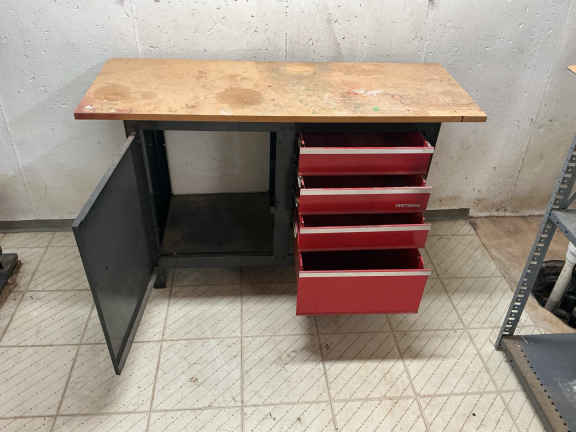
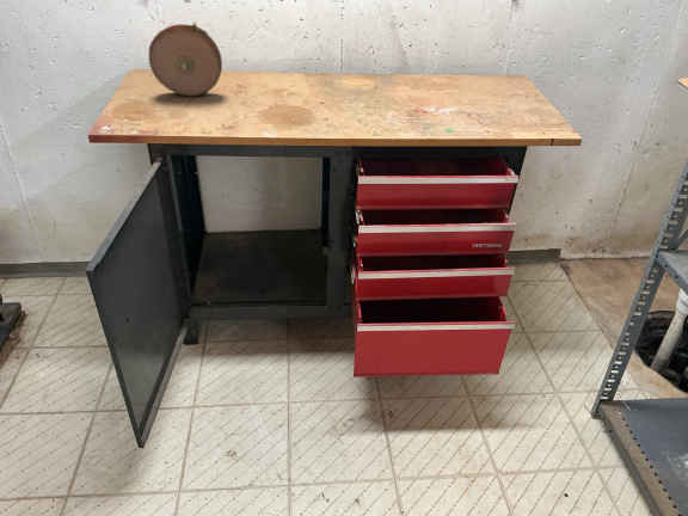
+ tape measure [148,20,223,98]
